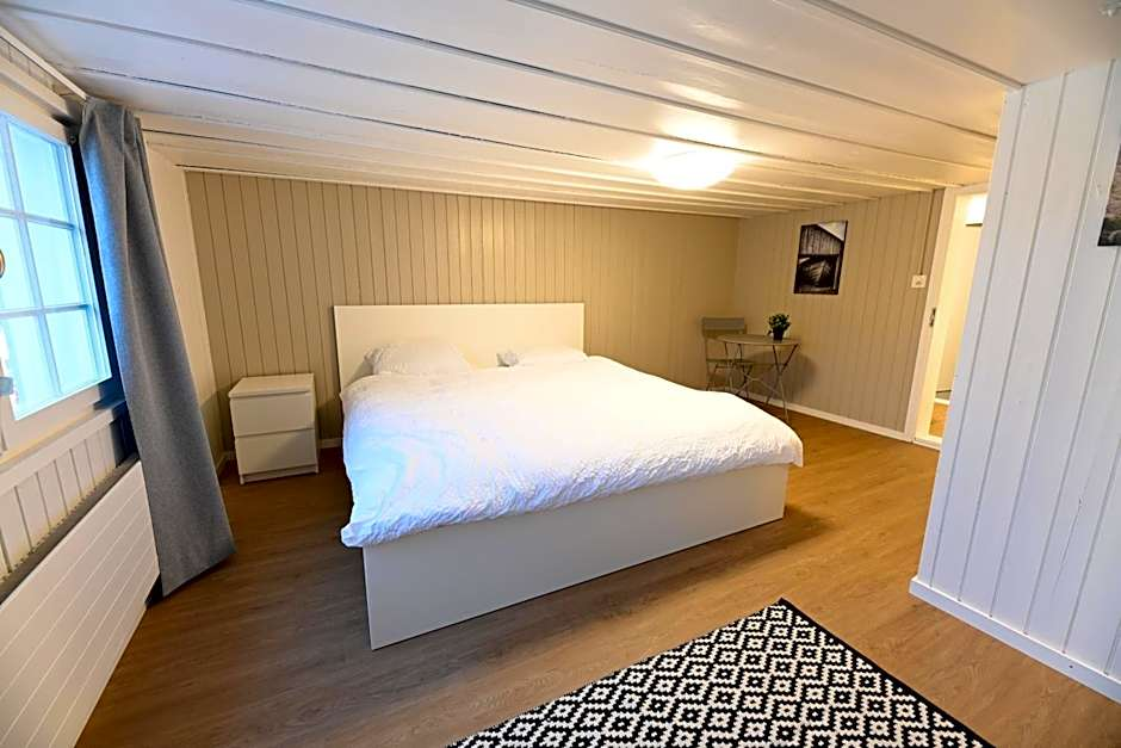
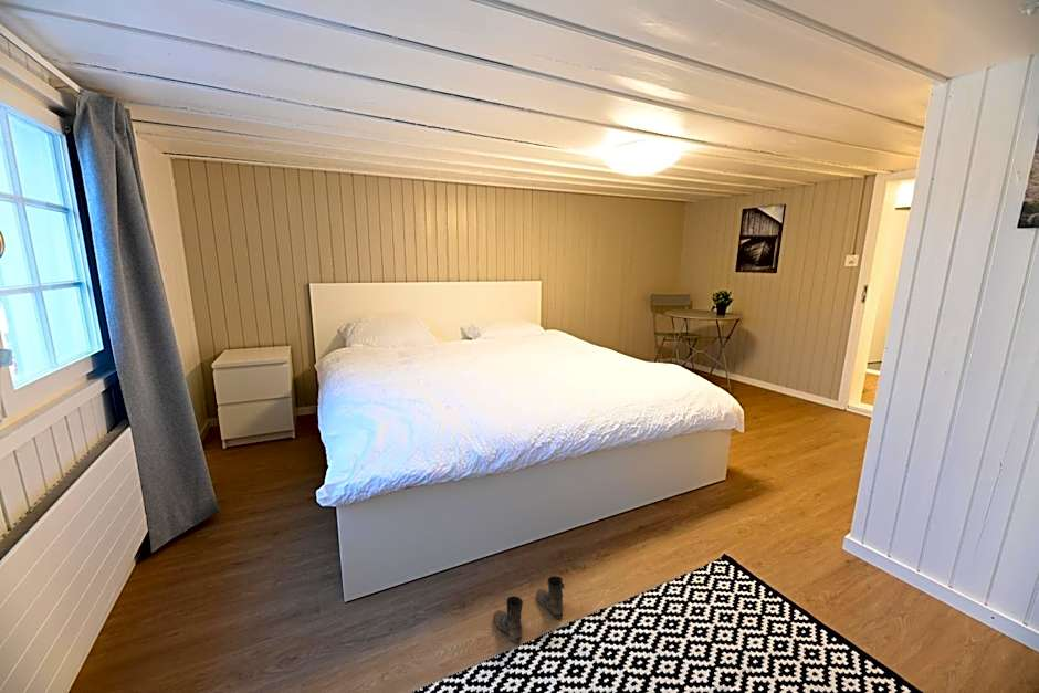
+ boots [492,575,565,643]
